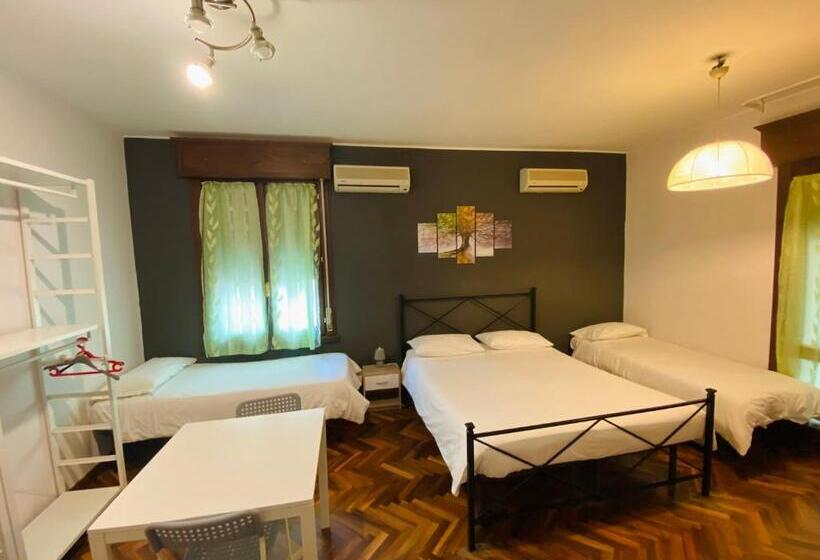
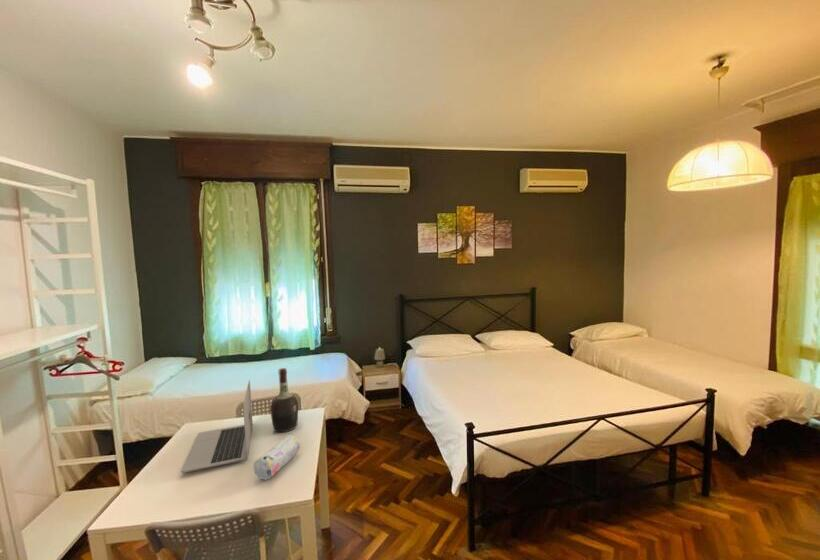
+ cognac bottle [269,367,299,433]
+ pencil case [253,434,301,481]
+ laptop [180,379,254,474]
